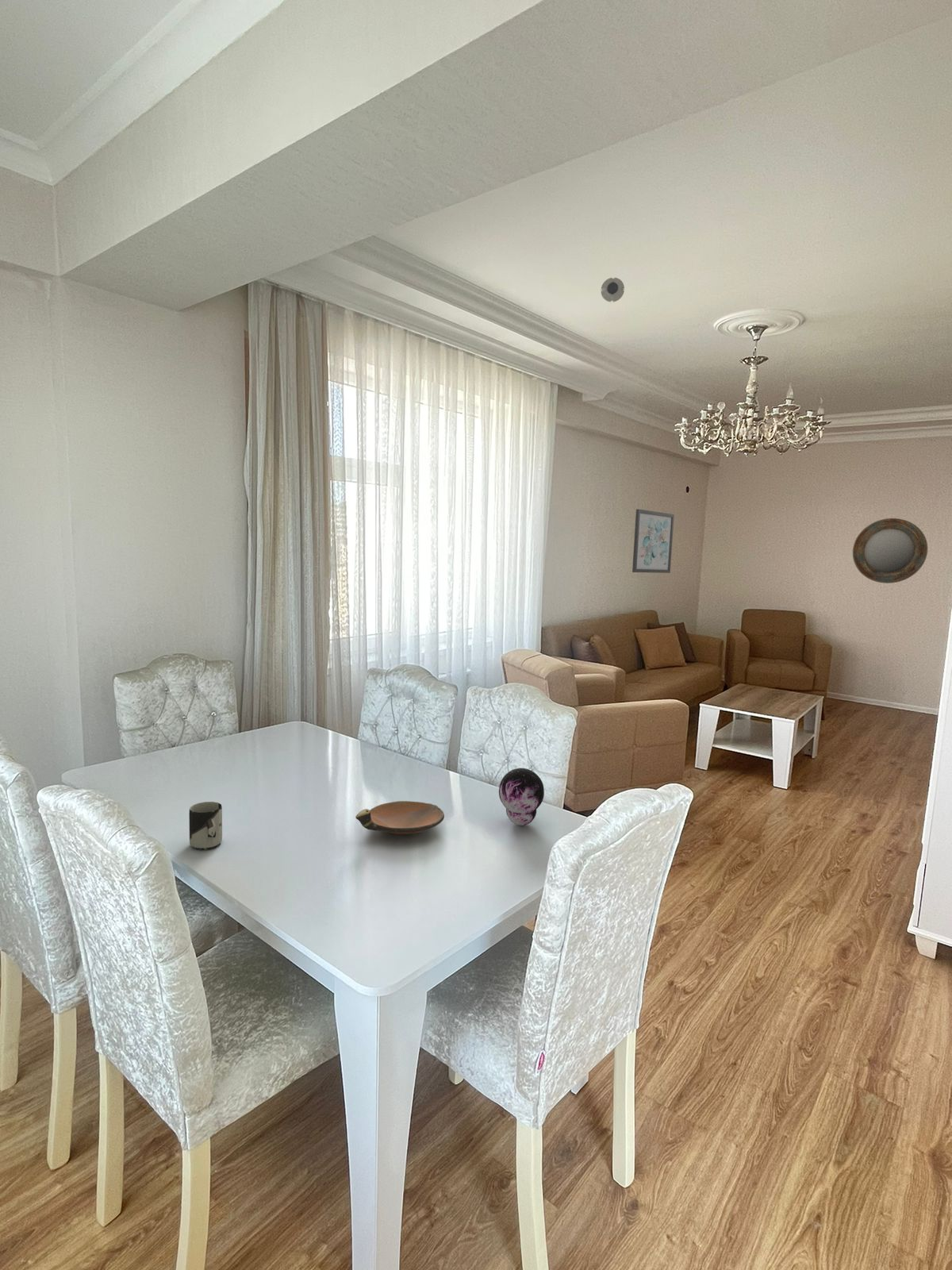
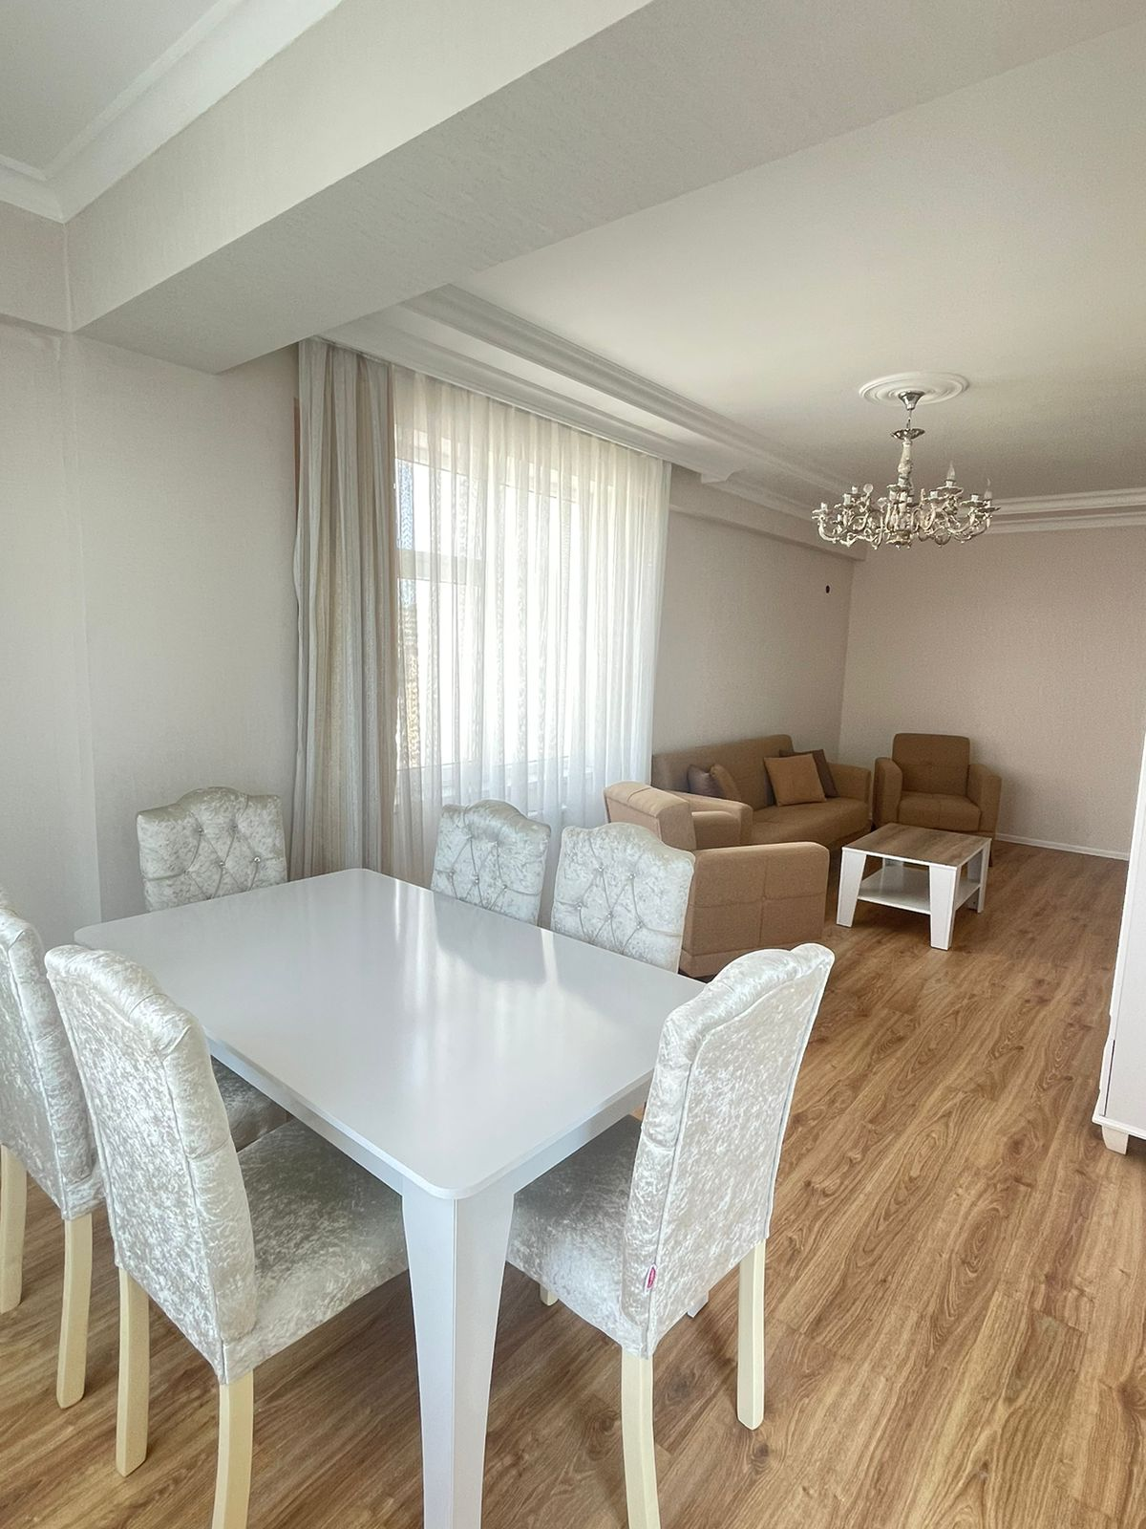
- wall art [631,509,675,574]
- decorative orb [498,768,545,826]
- cup [188,801,223,851]
- smoke detector [601,277,625,303]
- home mirror [852,518,928,584]
- bowl [355,800,445,835]
